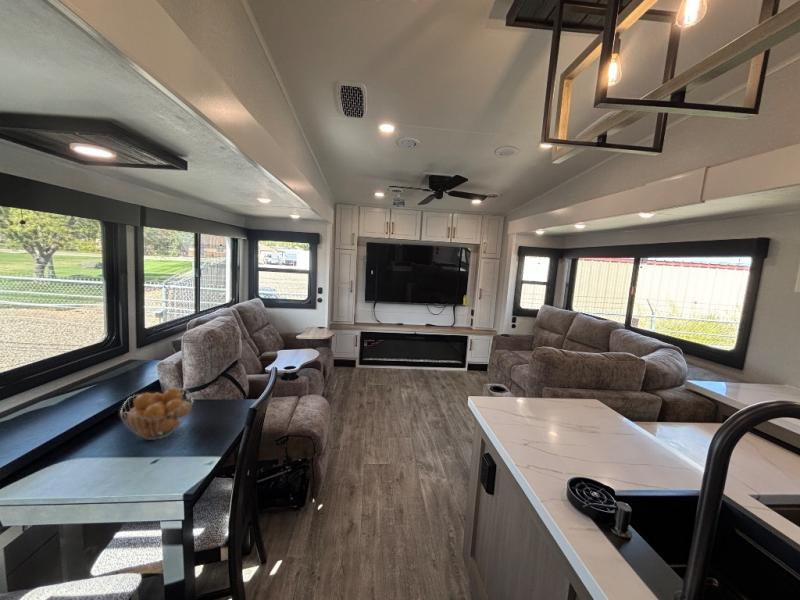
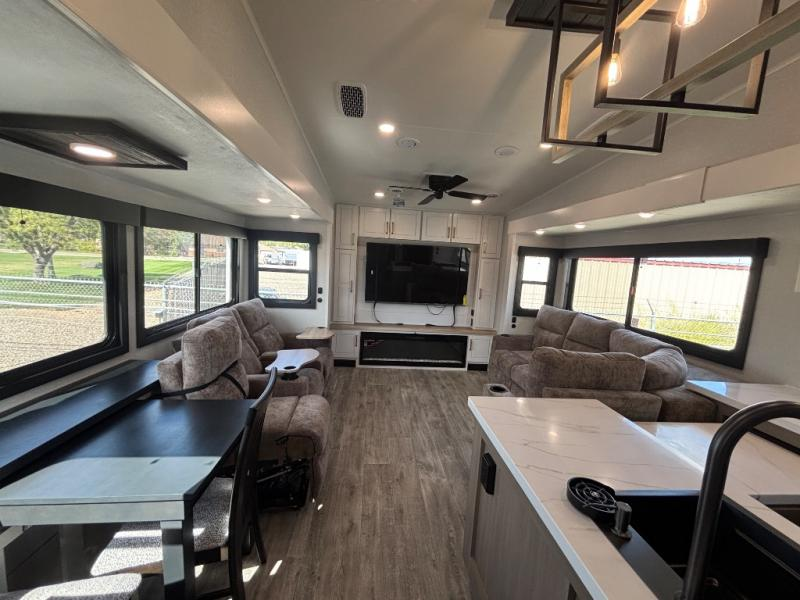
- fruit basket [119,386,194,441]
